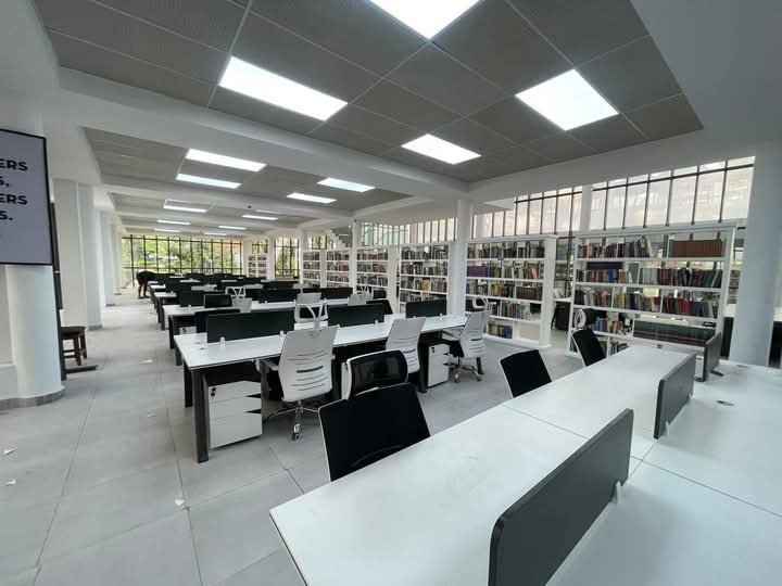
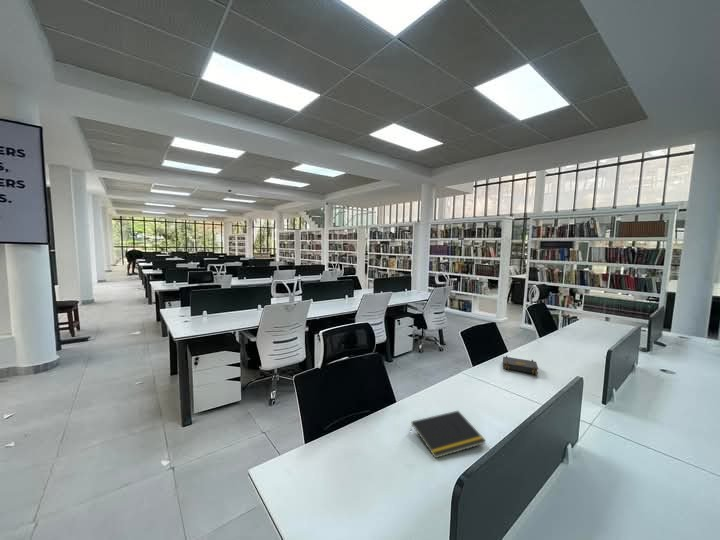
+ book [502,355,539,375]
+ notepad [410,410,487,459]
